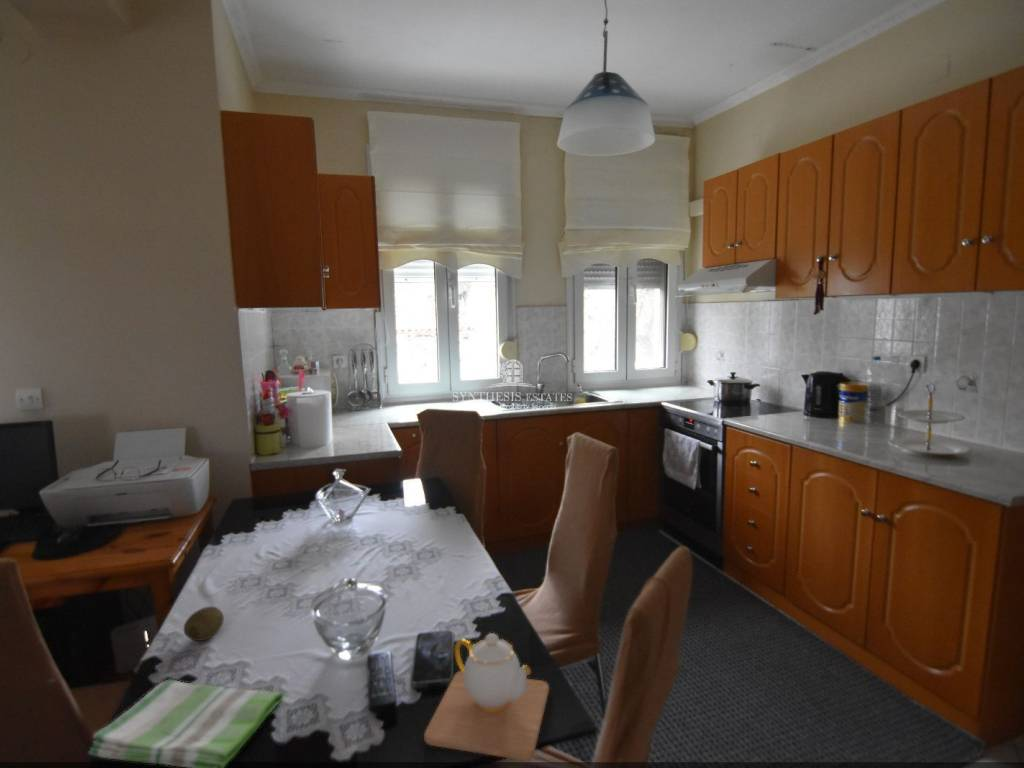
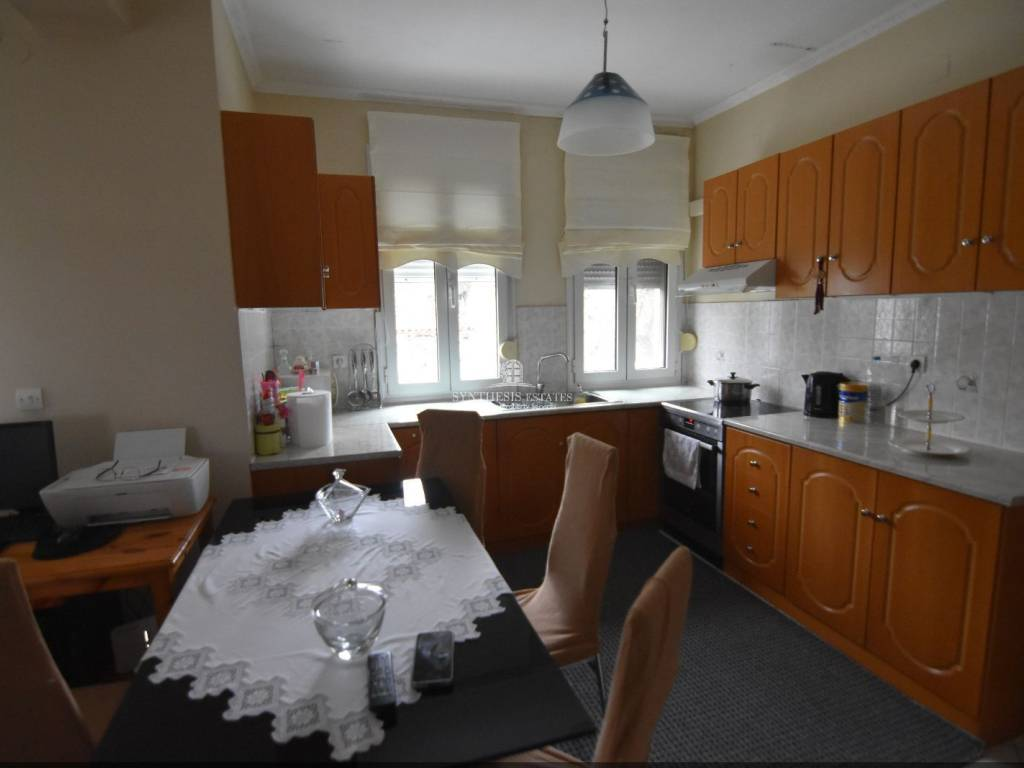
- fruit [183,605,225,642]
- dish towel [88,679,284,768]
- teapot [423,632,550,761]
